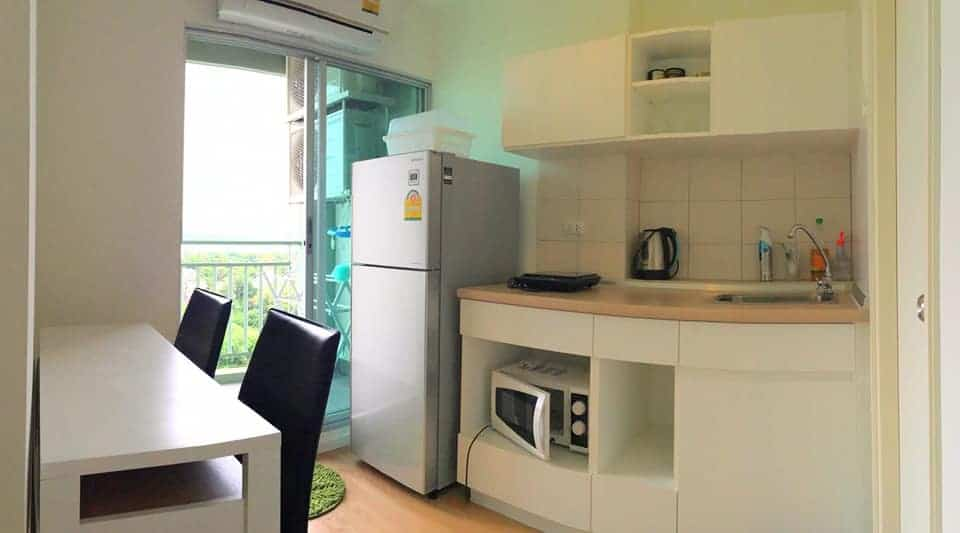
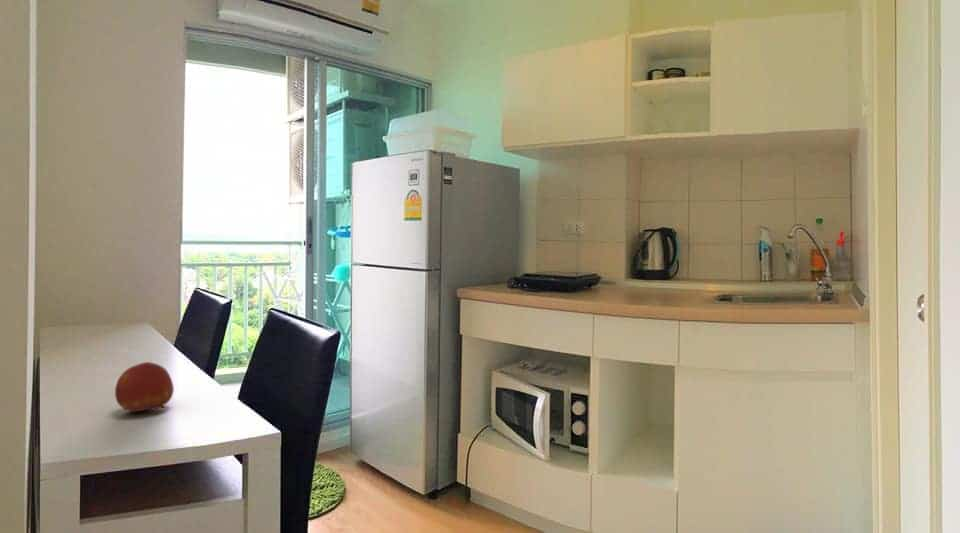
+ fruit [114,361,175,414]
